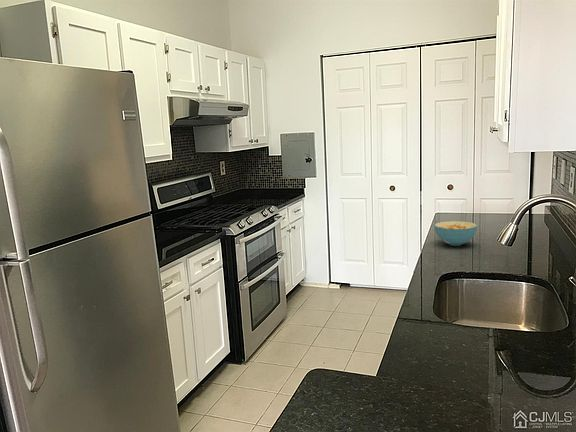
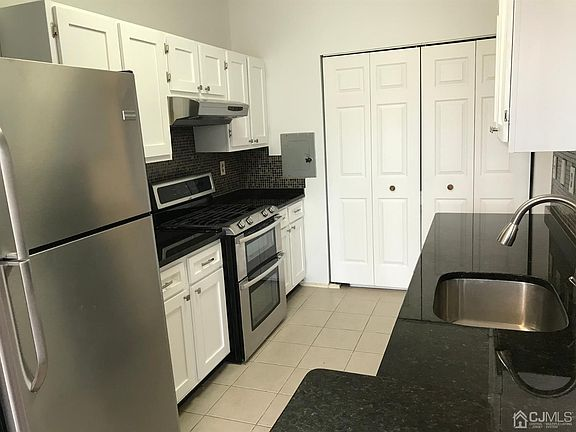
- cereal bowl [433,220,478,247]
